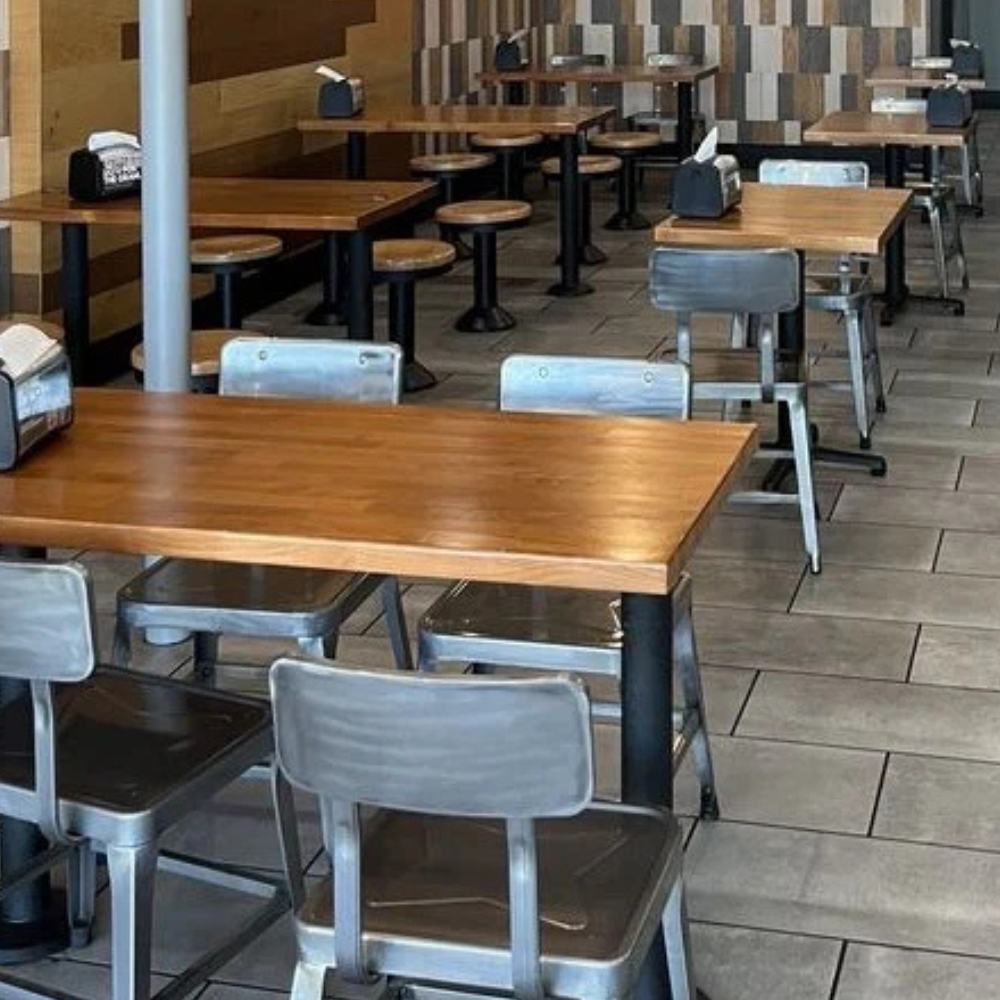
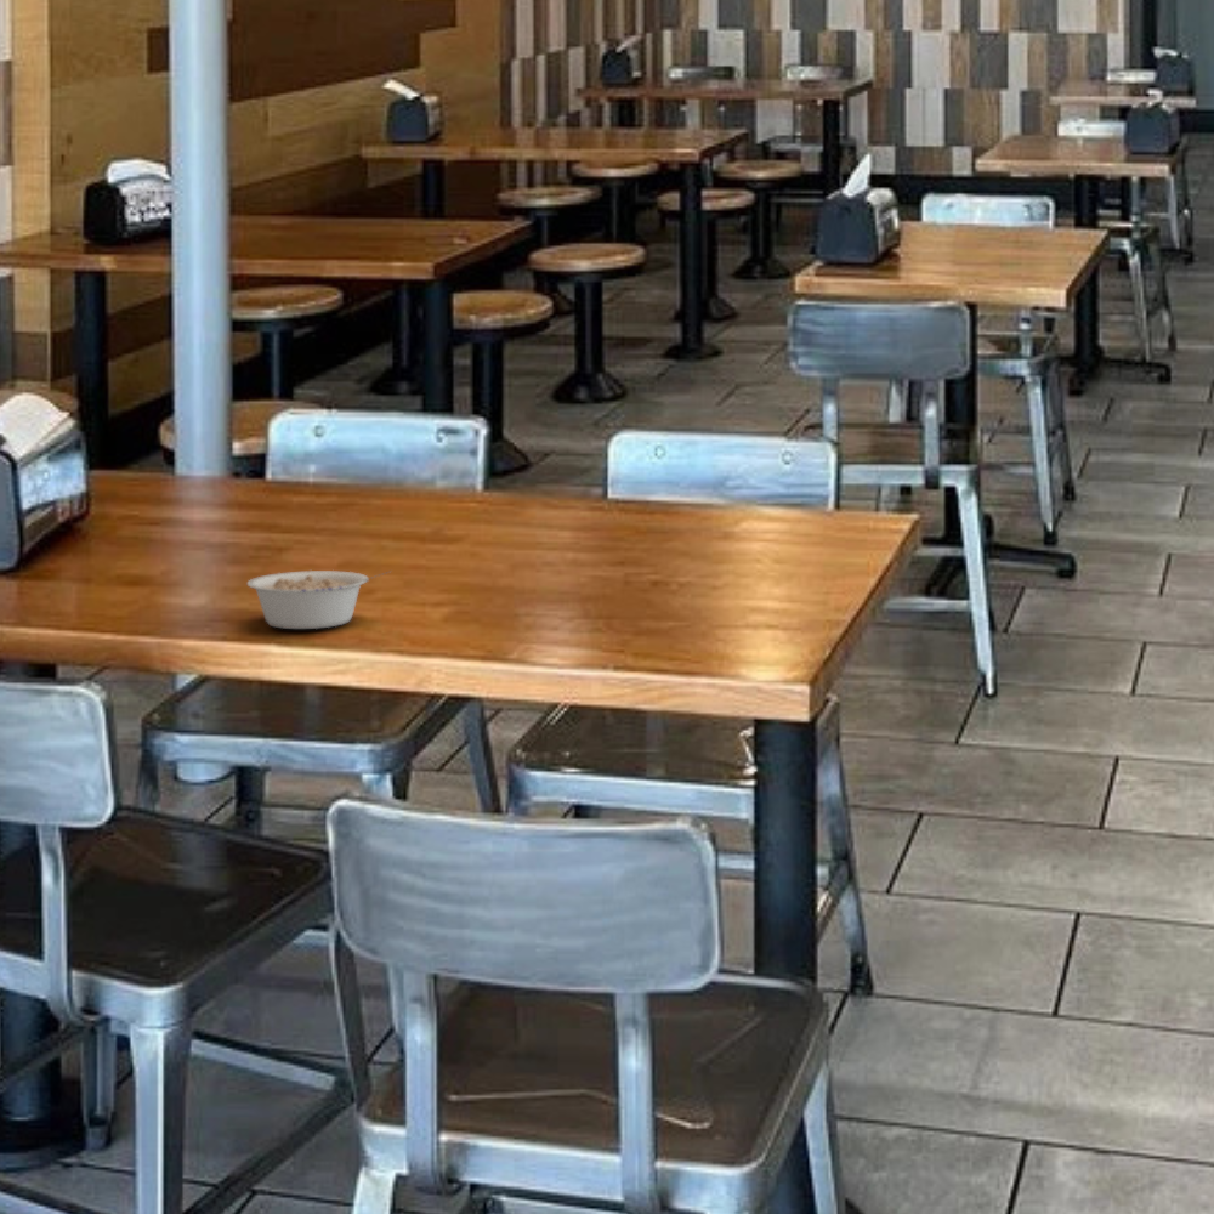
+ legume [246,569,393,630]
